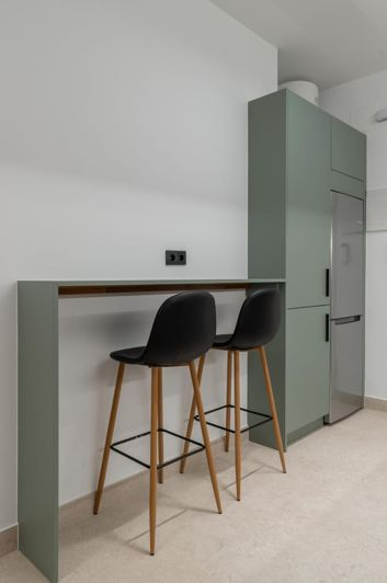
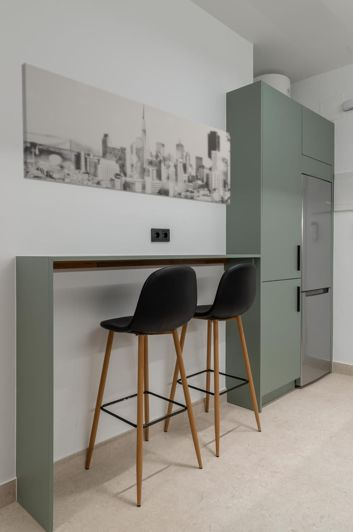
+ wall art [21,62,231,206]
